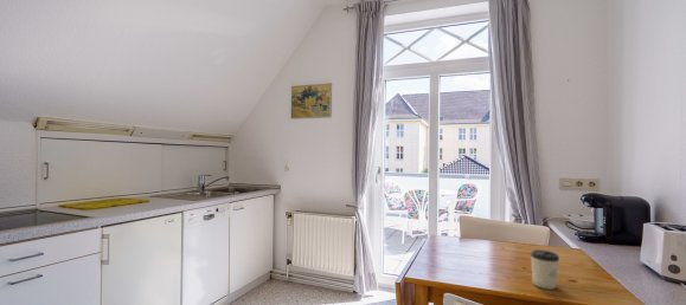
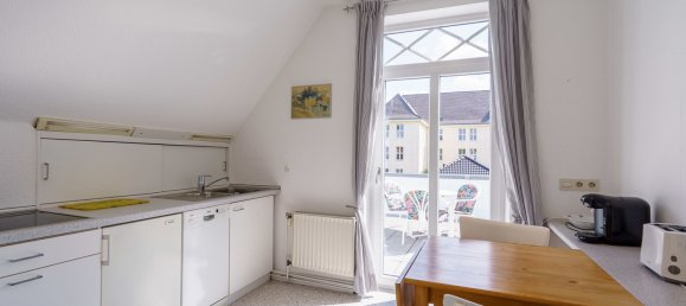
- cup [530,248,560,291]
